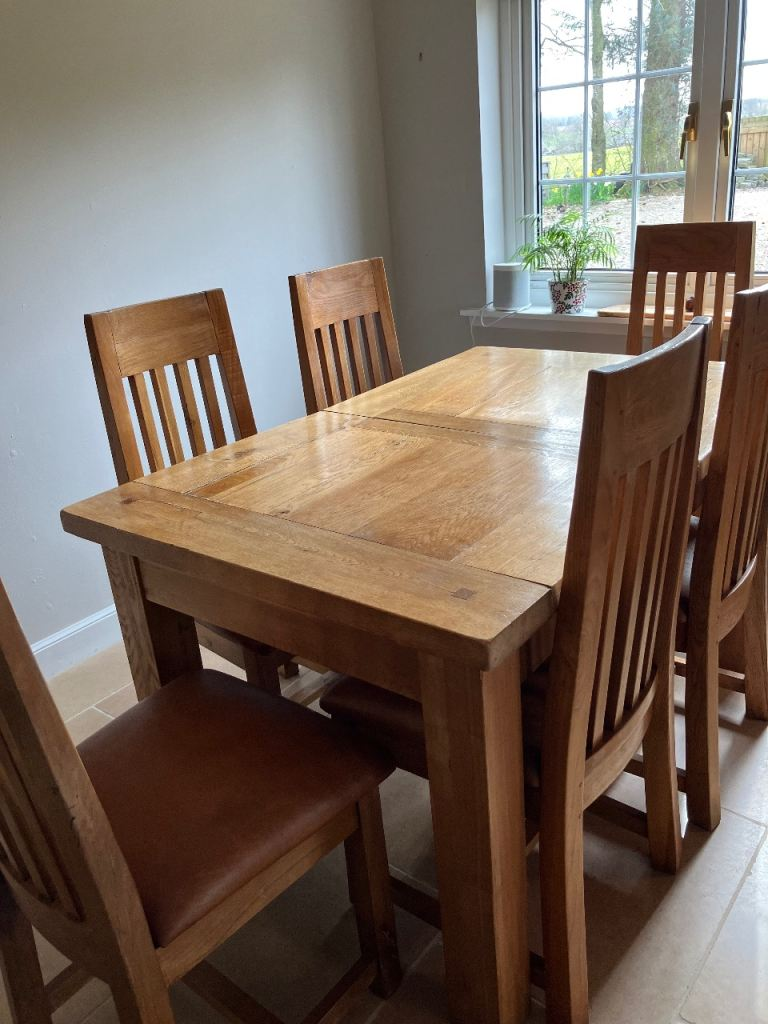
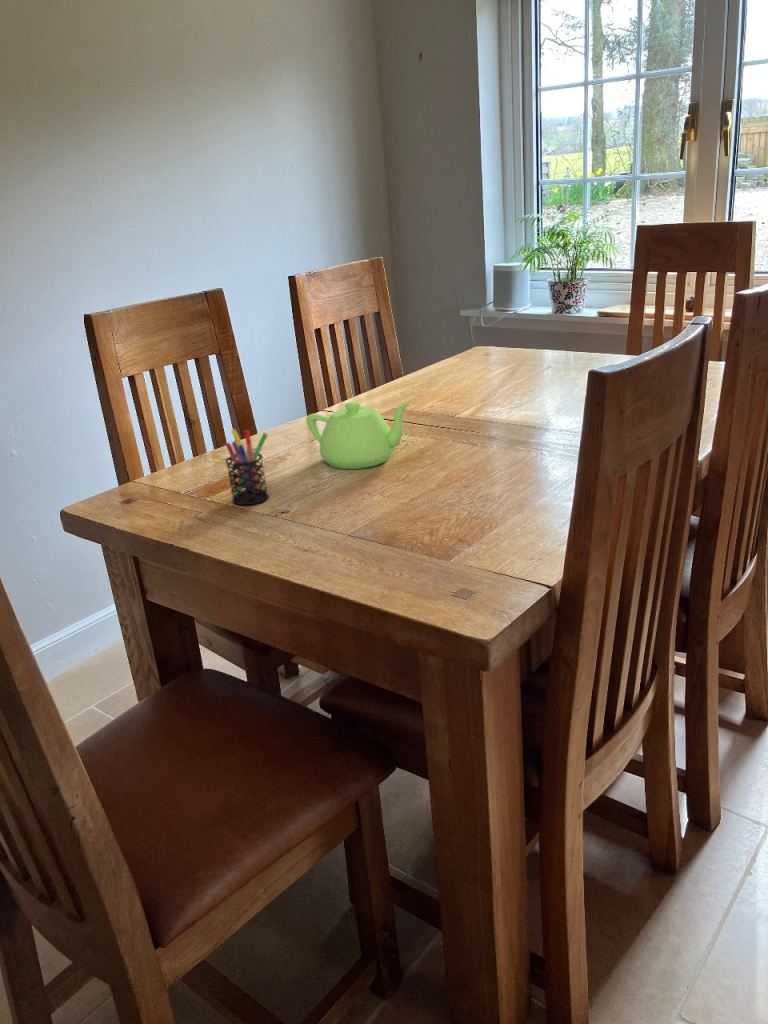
+ pen holder [224,428,269,506]
+ teapot [306,401,411,470]
